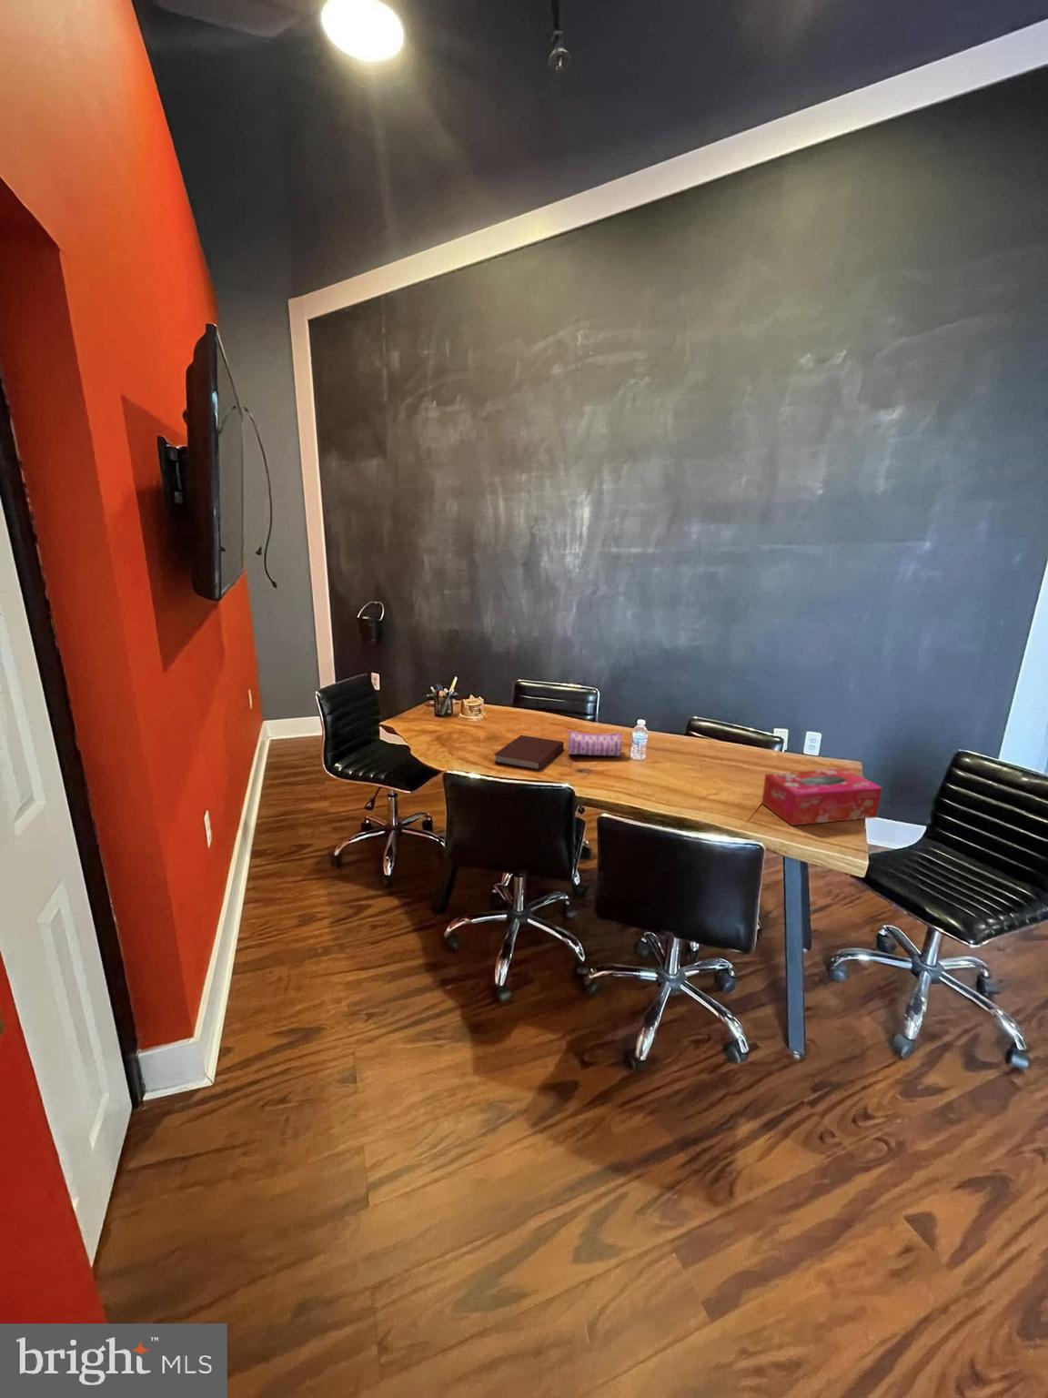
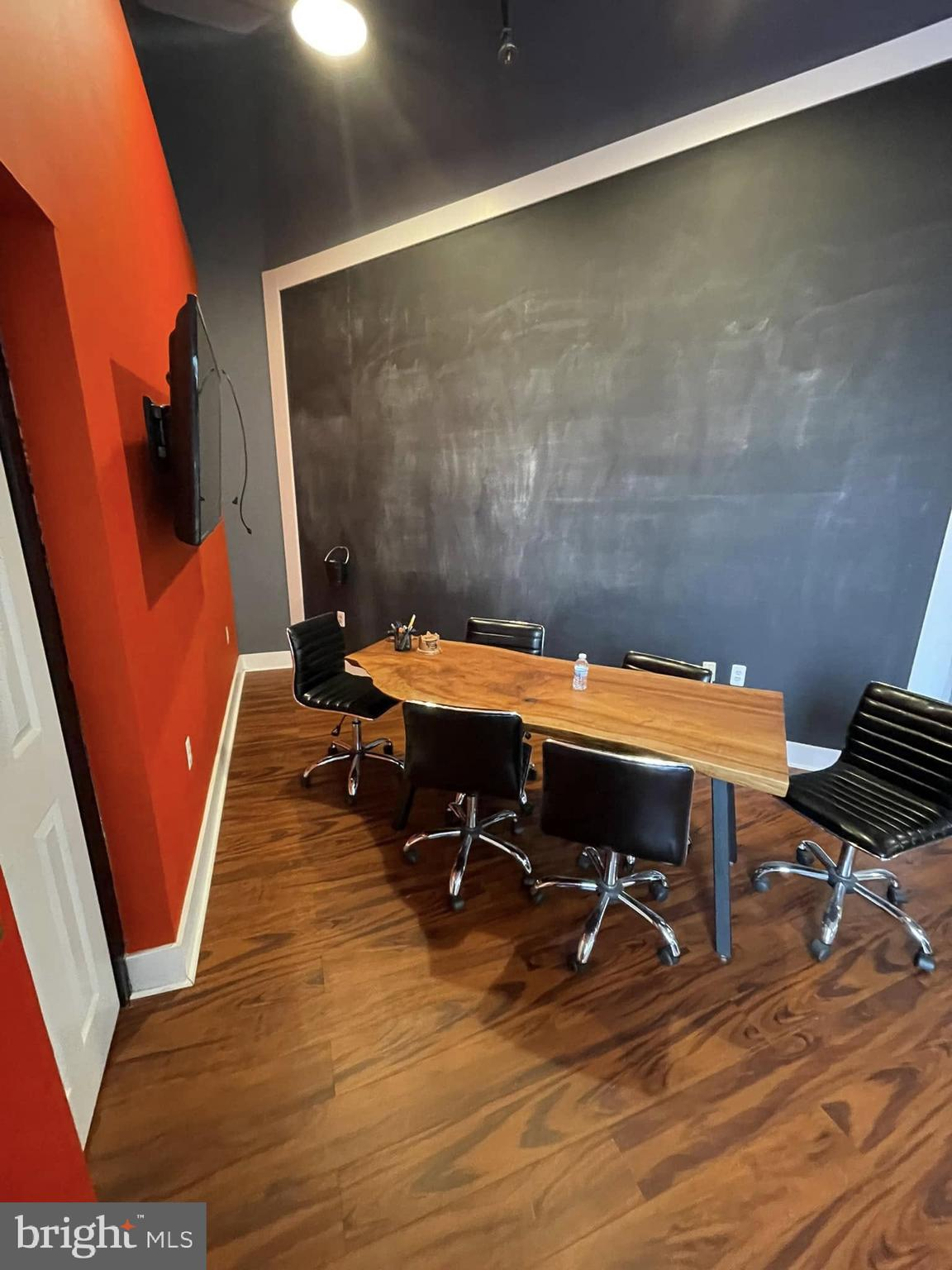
- notebook [493,734,565,771]
- tissue box [761,767,883,827]
- pencil case [566,729,623,757]
